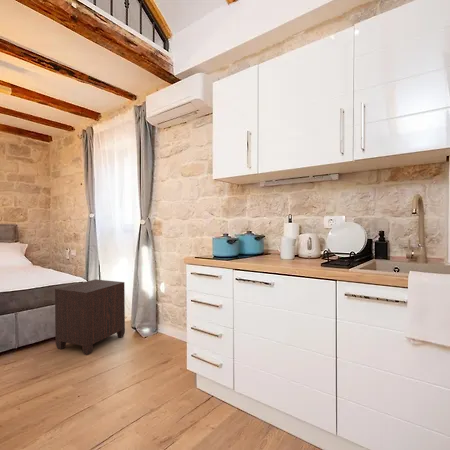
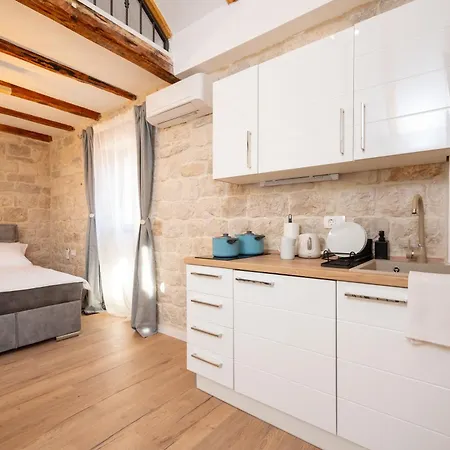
- nightstand [54,278,126,356]
